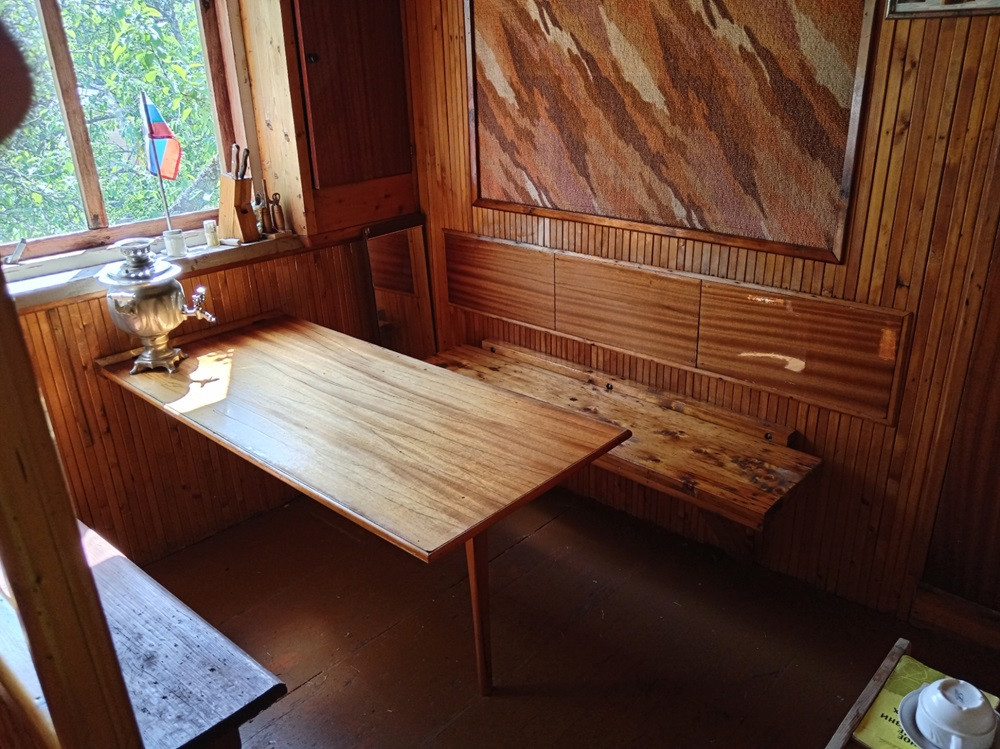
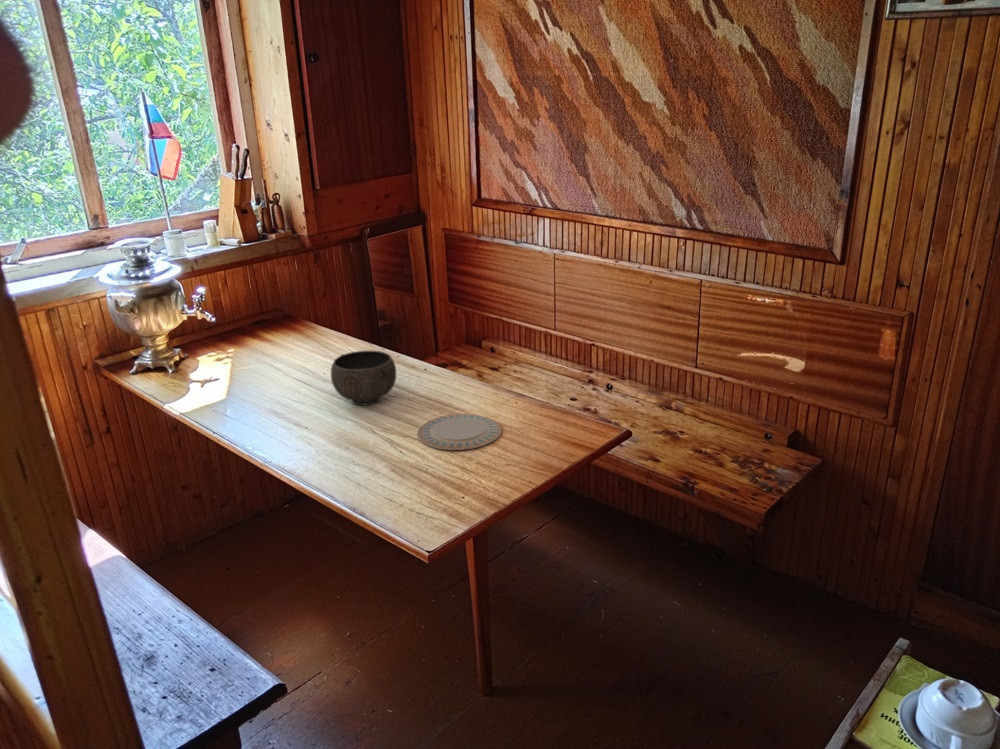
+ chinaware [416,413,503,451]
+ bowl [330,350,397,407]
